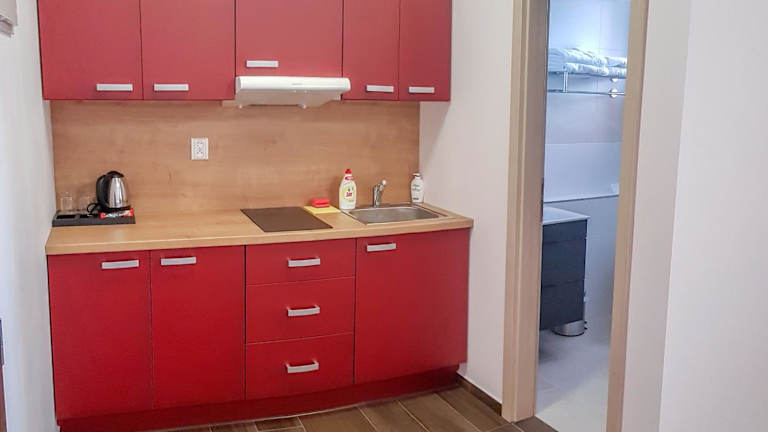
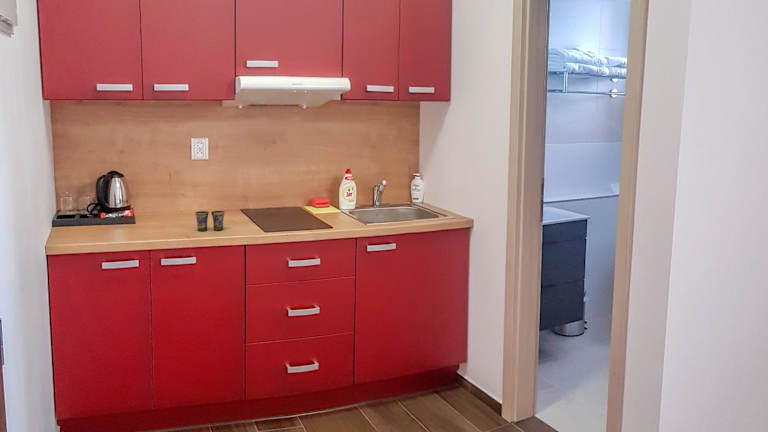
+ cup [194,210,226,232]
